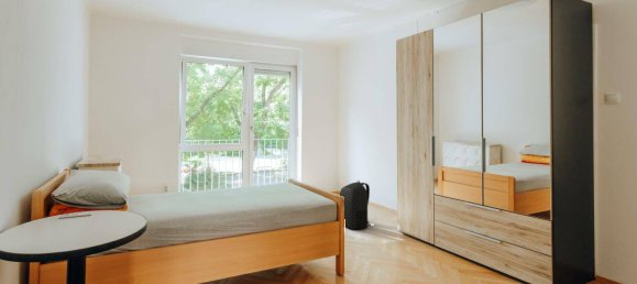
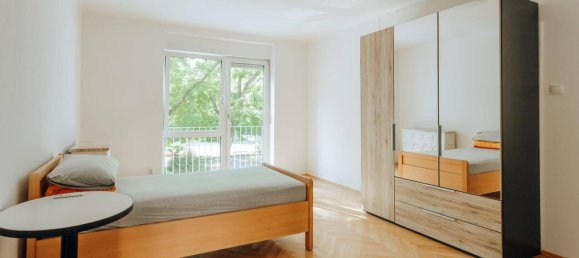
- backpack [338,179,371,230]
